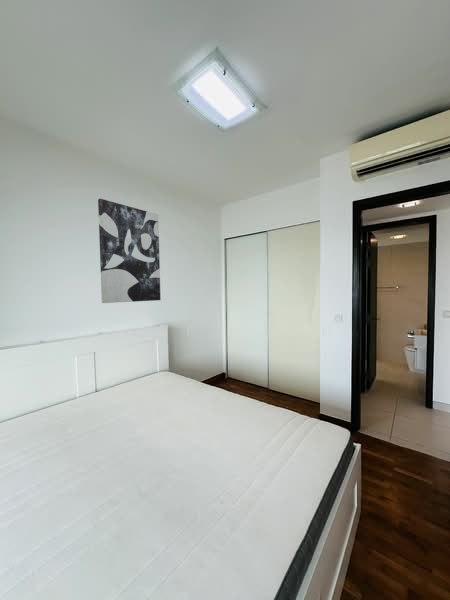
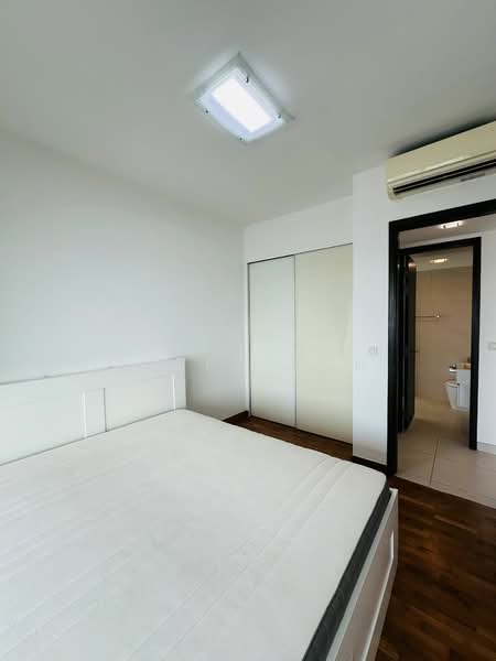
- wall art [97,198,161,304]
